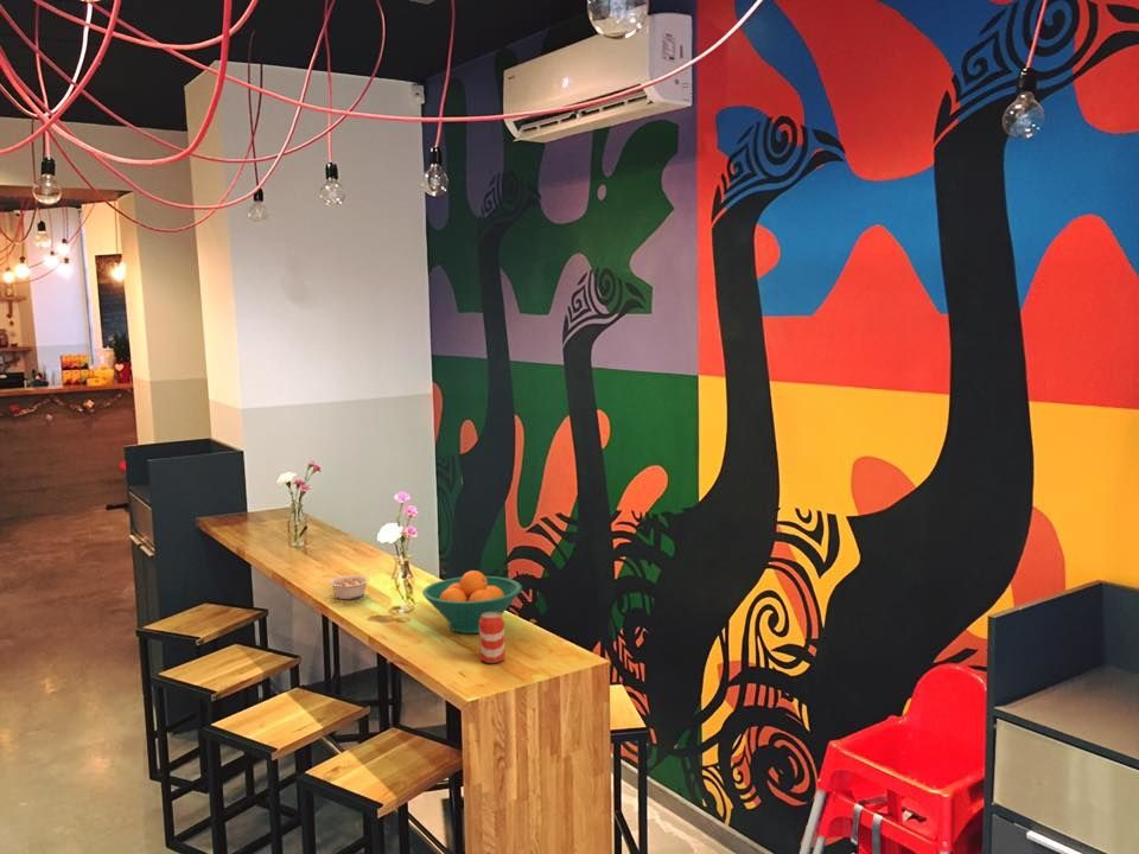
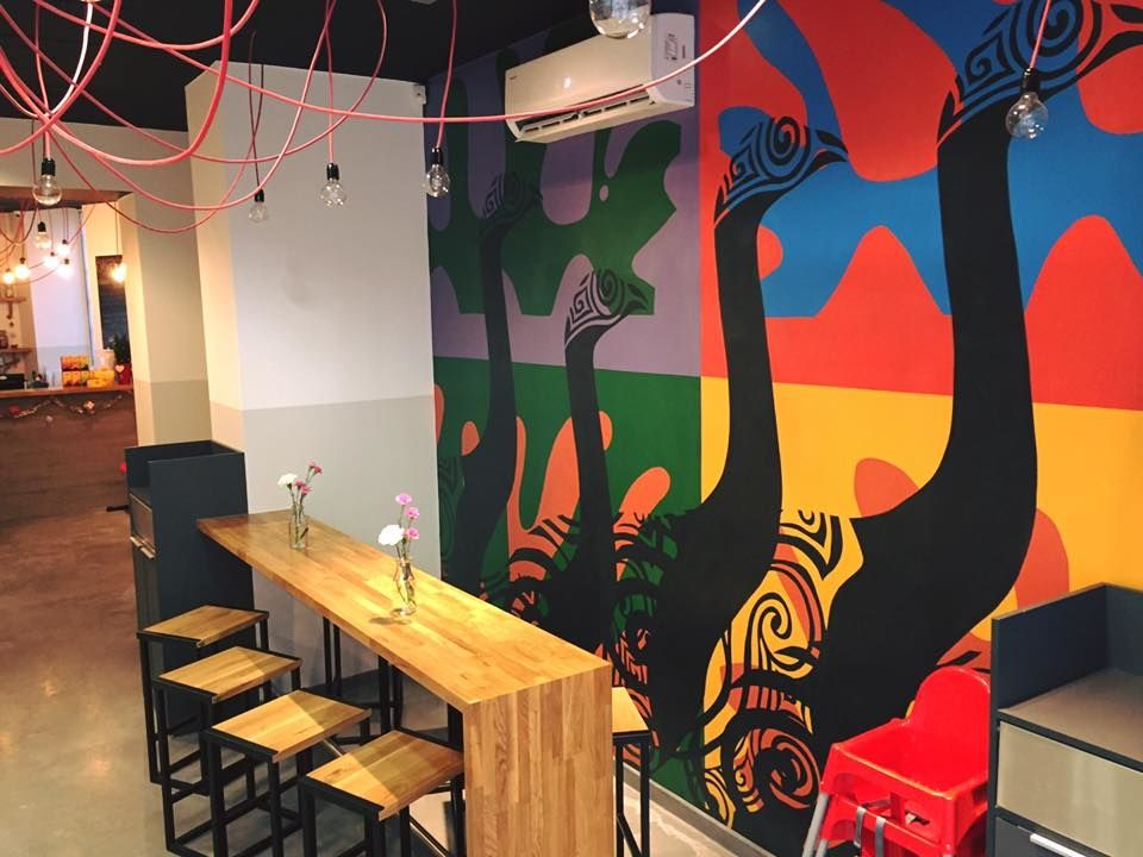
- fruit bowl [421,569,523,635]
- beverage can [478,612,507,664]
- legume [327,574,370,600]
